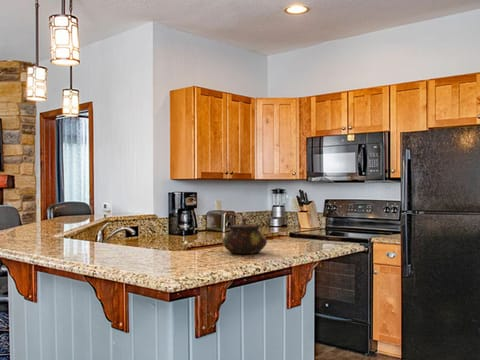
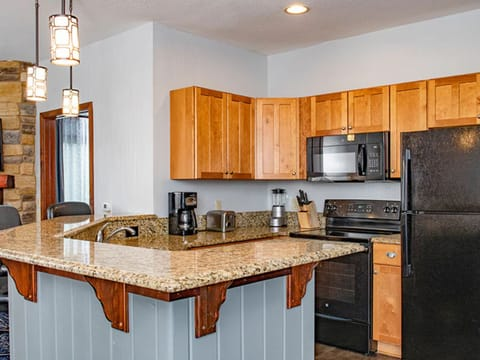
- teapot [221,217,268,255]
